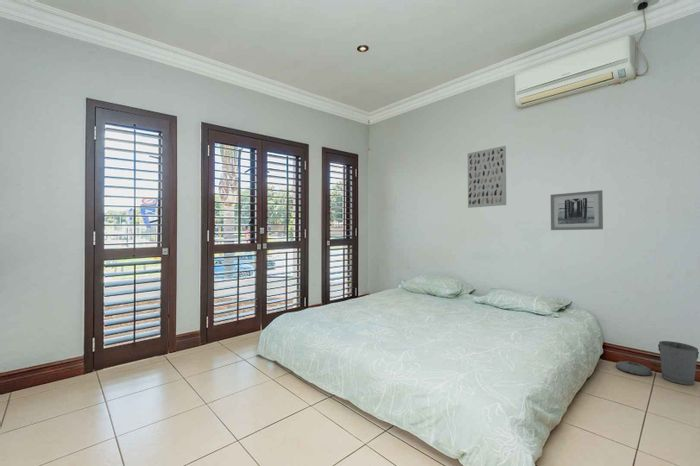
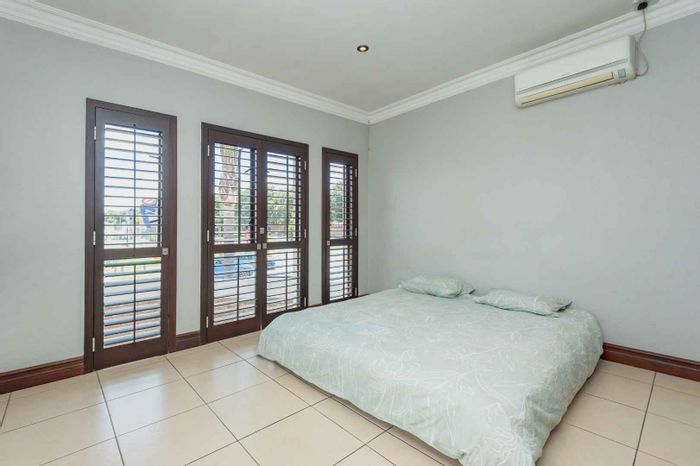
- trash can [615,340,700,386]
- wall art [467,145,507,209]
- wall art [550,189,604,231]
